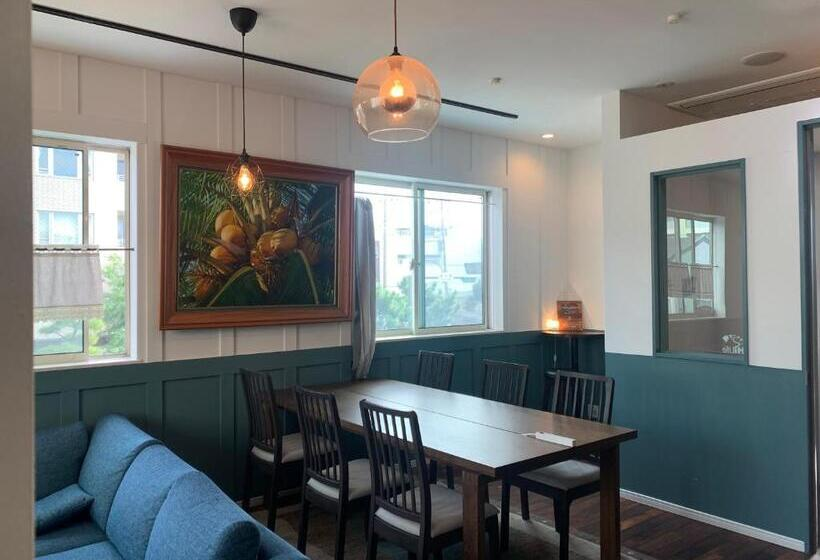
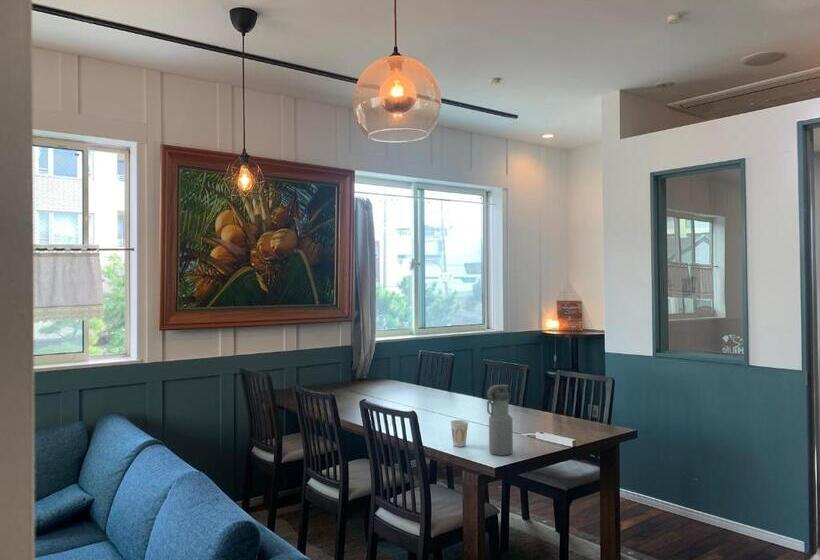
+ cup [449,419,469,448]
+ water bottle [486,384,514,457]
